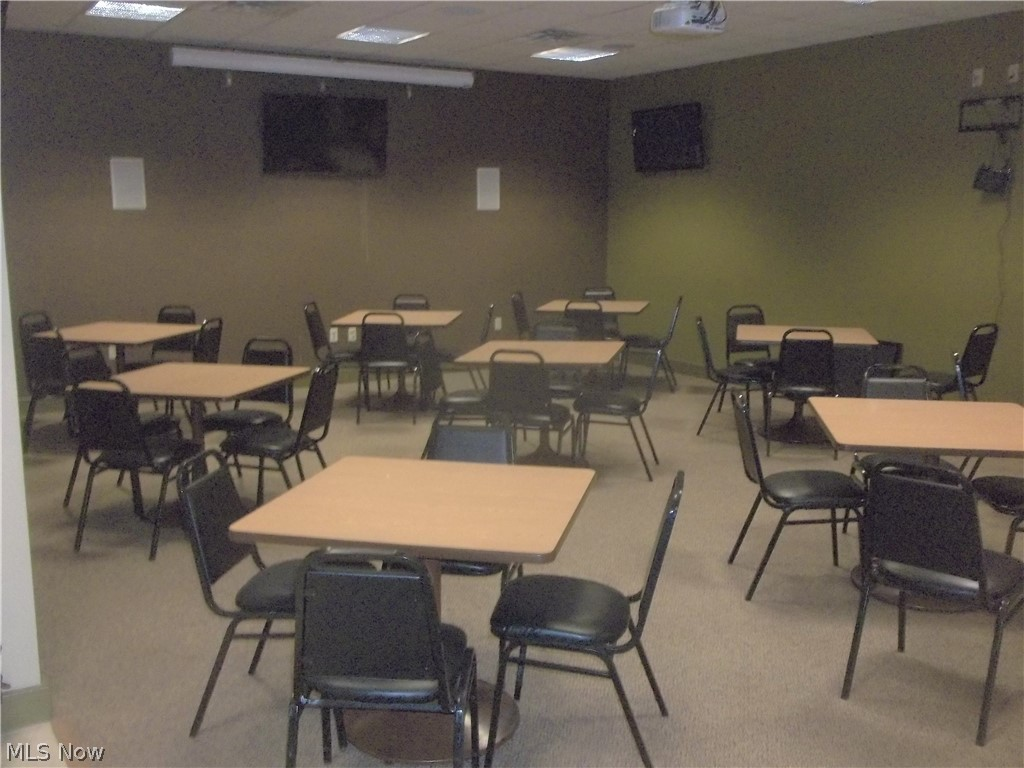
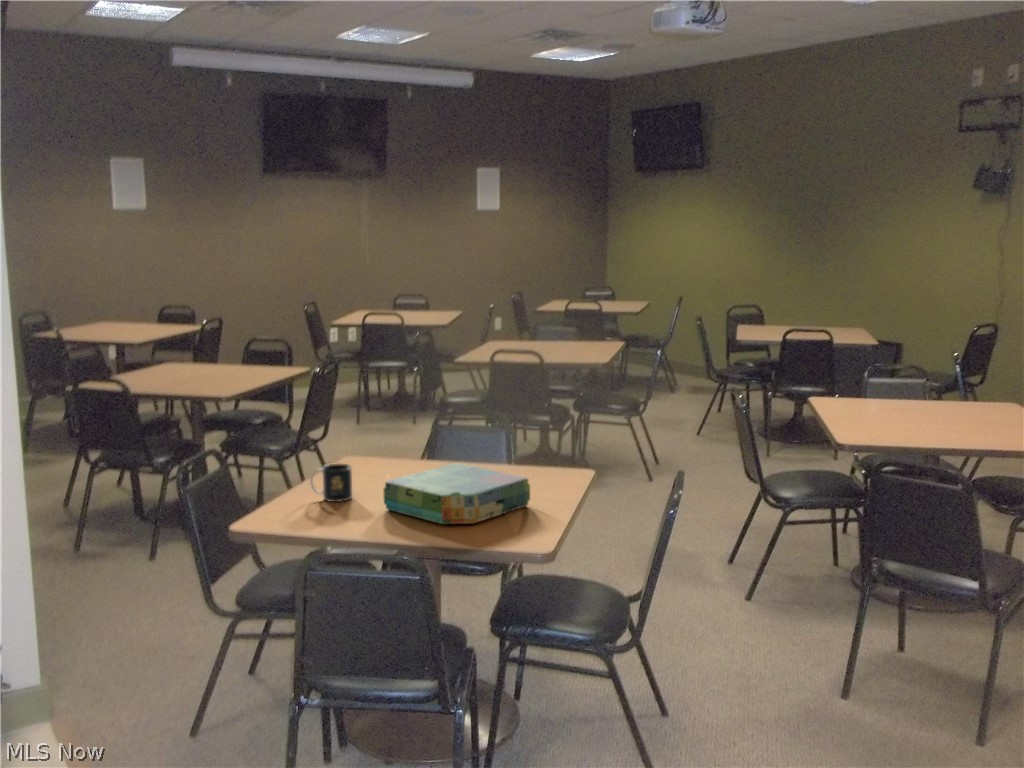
+ board game [382,462,531,525]
+ mug [309,463,353,503]
